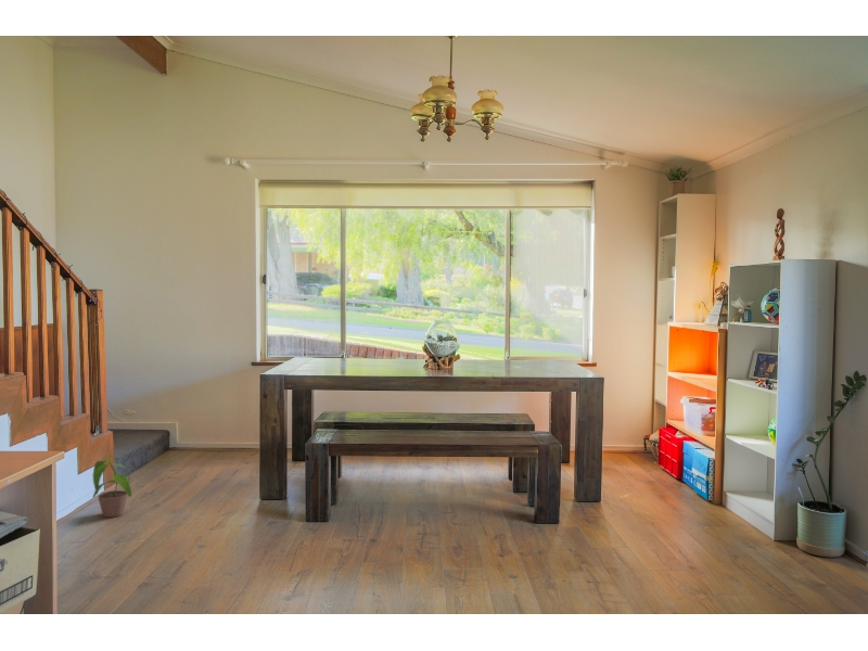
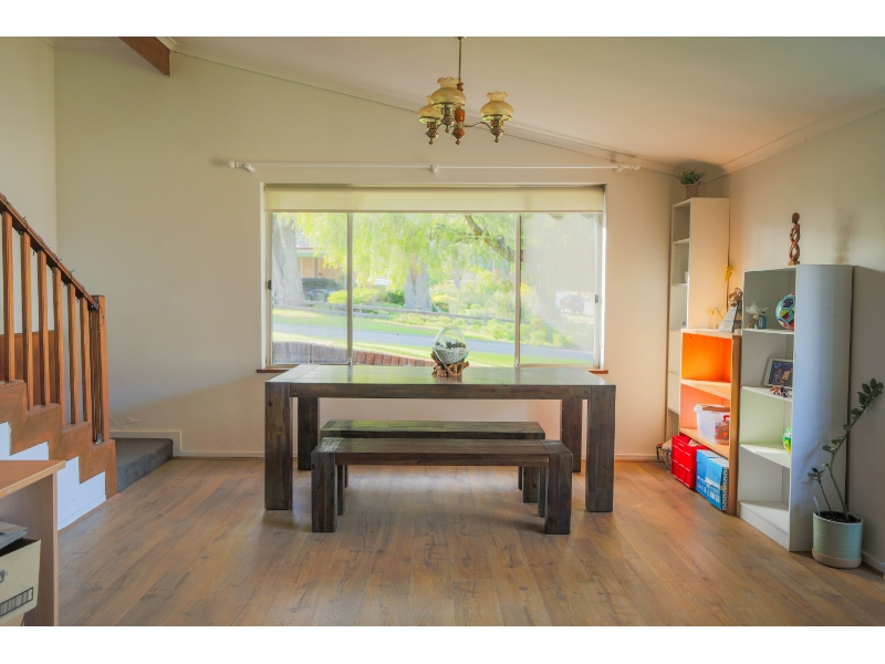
- potted plant [91,457,132,519]
